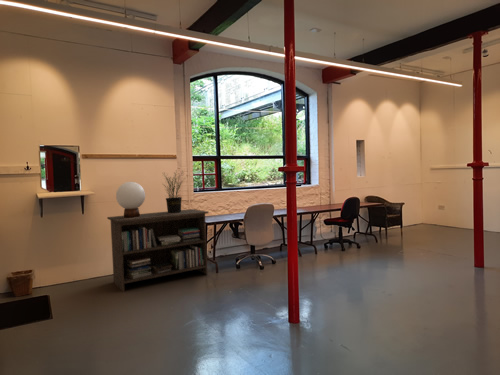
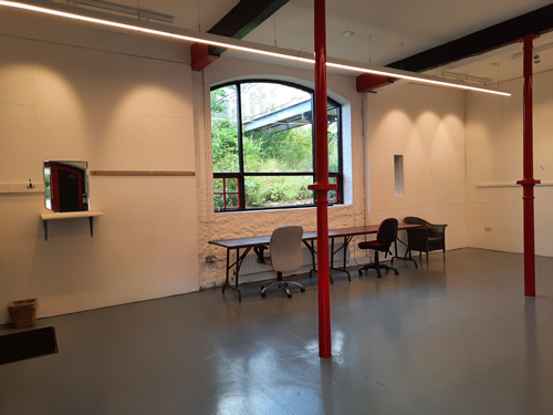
- storage cabinet [106,208,209,293]
- potted plant [161,169,186,213]
- table lamp [115,181,146,218]
